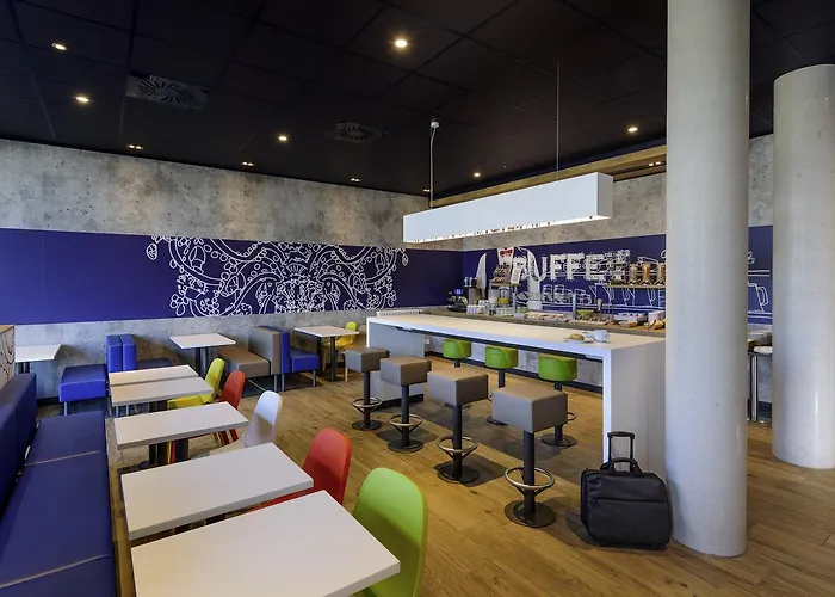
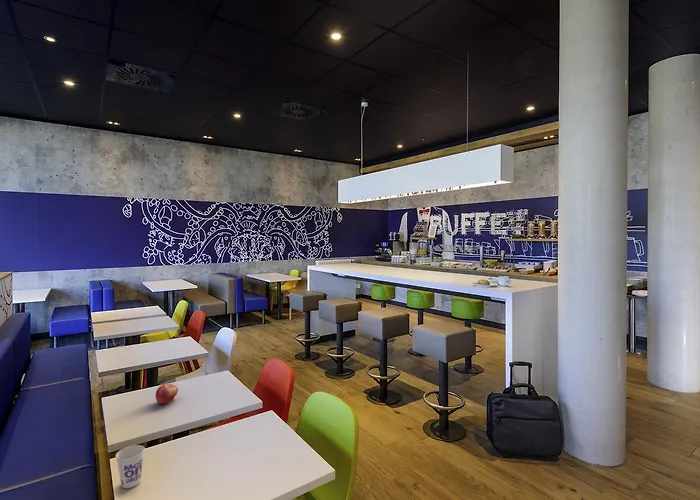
+ cup [115,444,146,489]
+ fruit [155,383,179,405]
